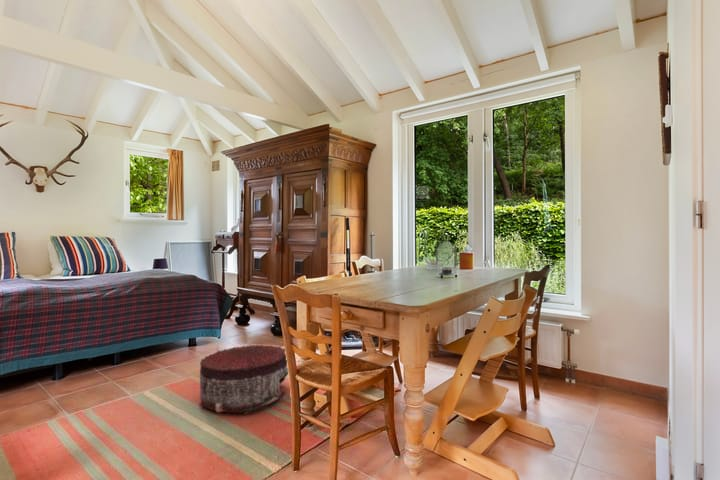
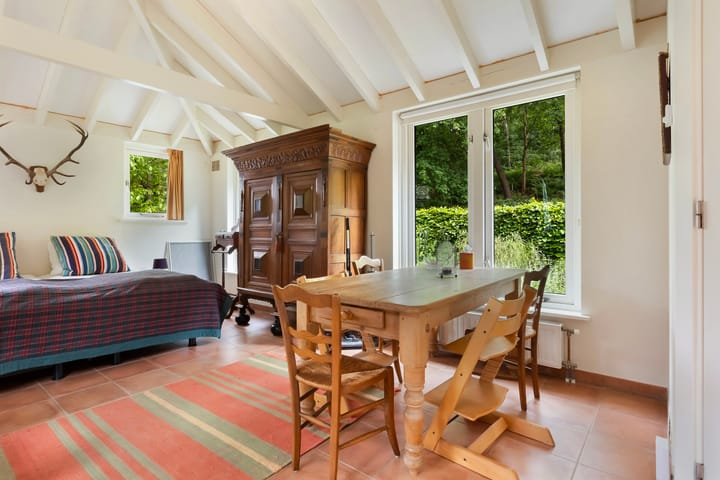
- pouf [198,344,289,415]
